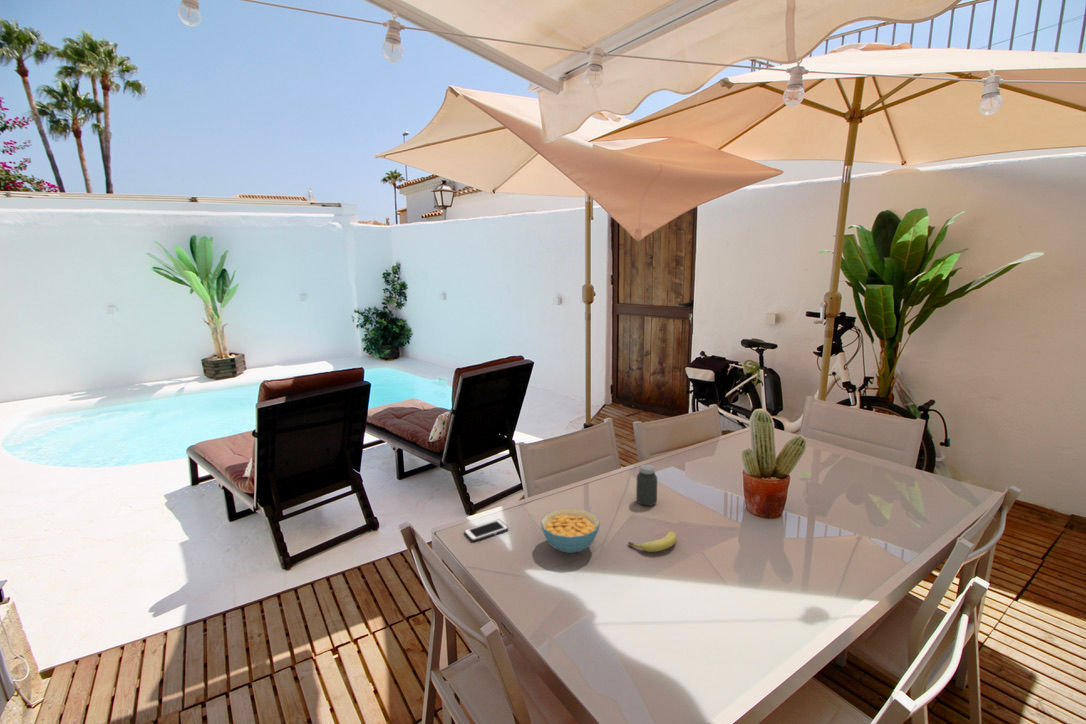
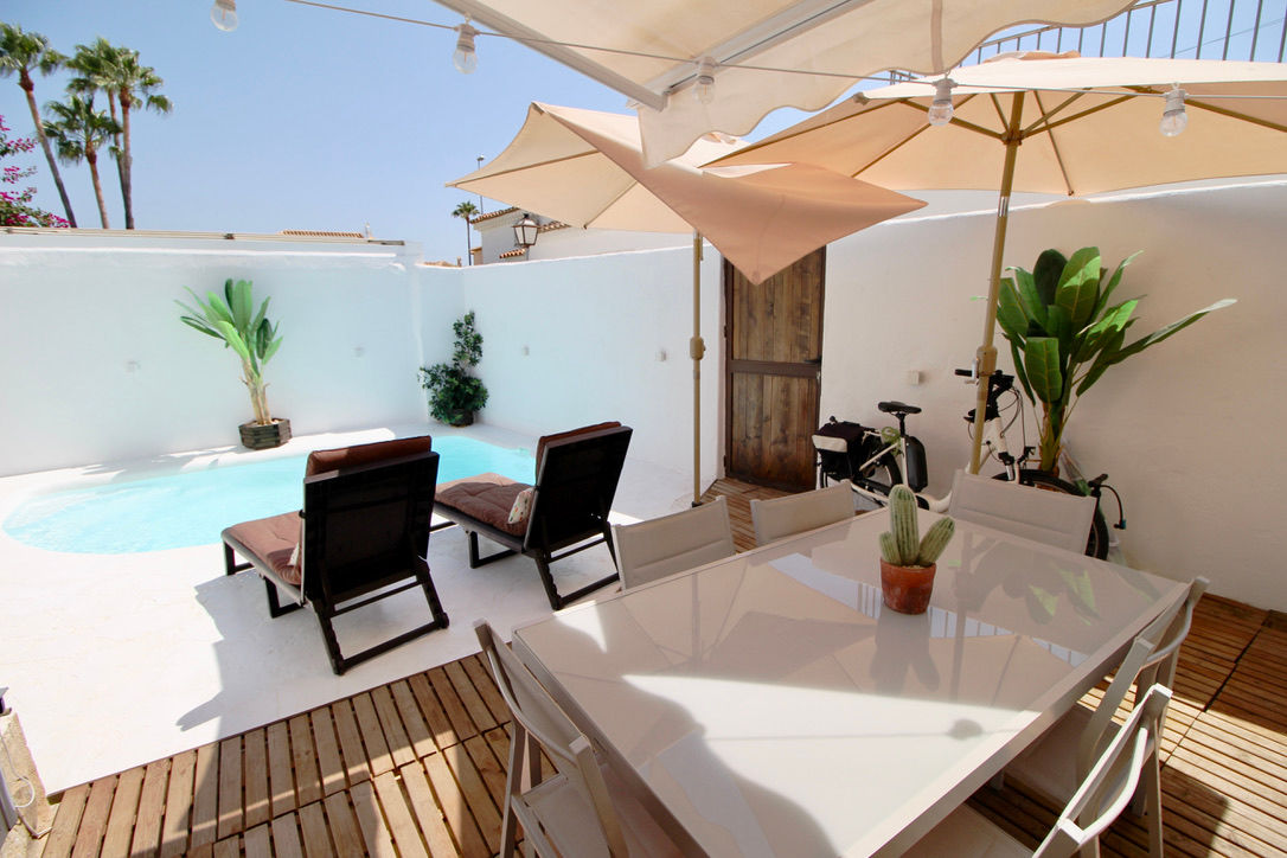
- cereal bowl [540,507,601,554]
- fruit [627,530,678,553]
- cell phone [463,519,509,542]
- jar [635,464,658,507]
